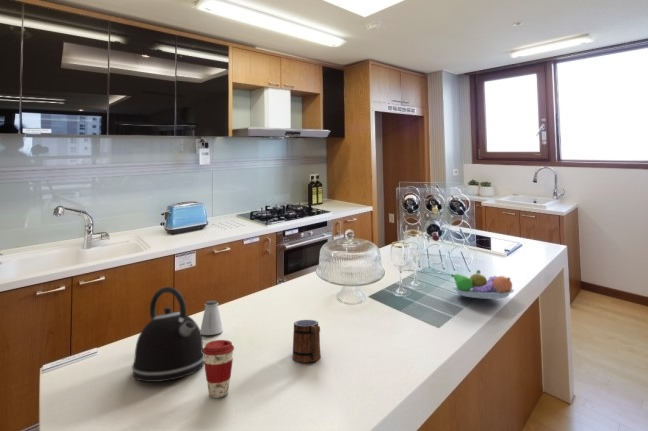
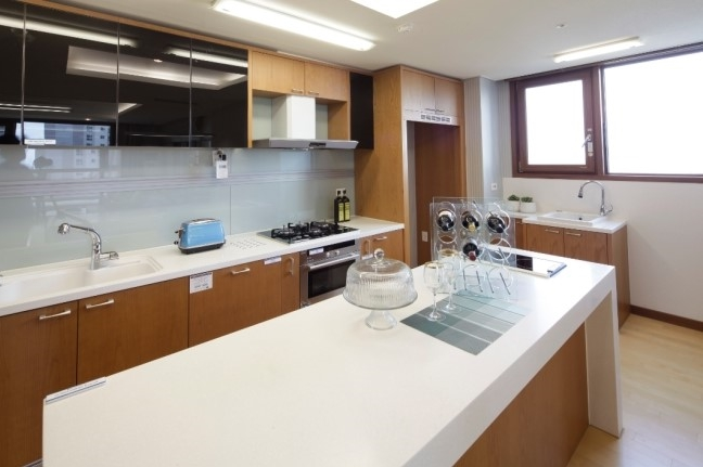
- kettle [131,286,205,383]
- saltshaker [200,300,224,336]
- coffee cup [202,339,235,399]
- mug [291,319,322,363]
- fruit bowl [450,269,515,300]
